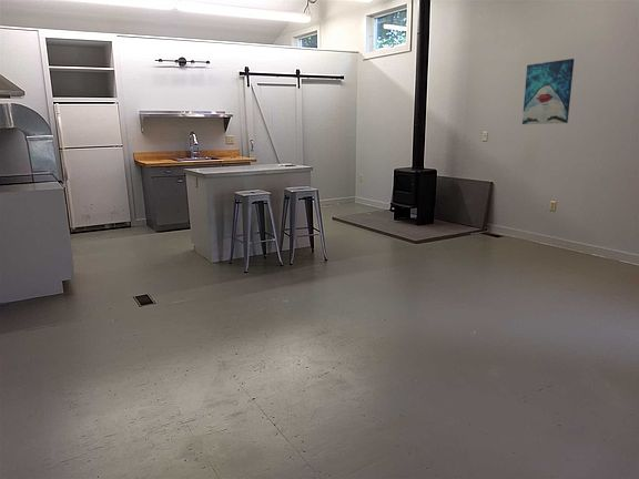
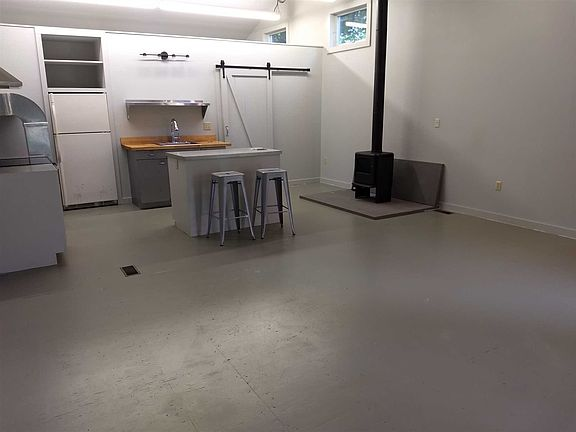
- wall art [521,58,575,125]
